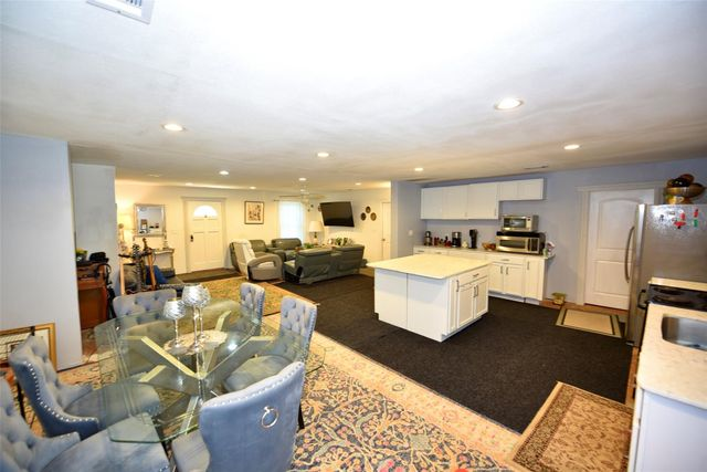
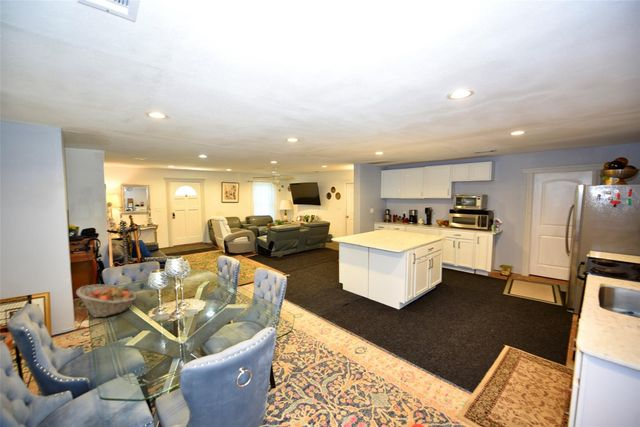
+ fruit basket [75,283,137,318]
